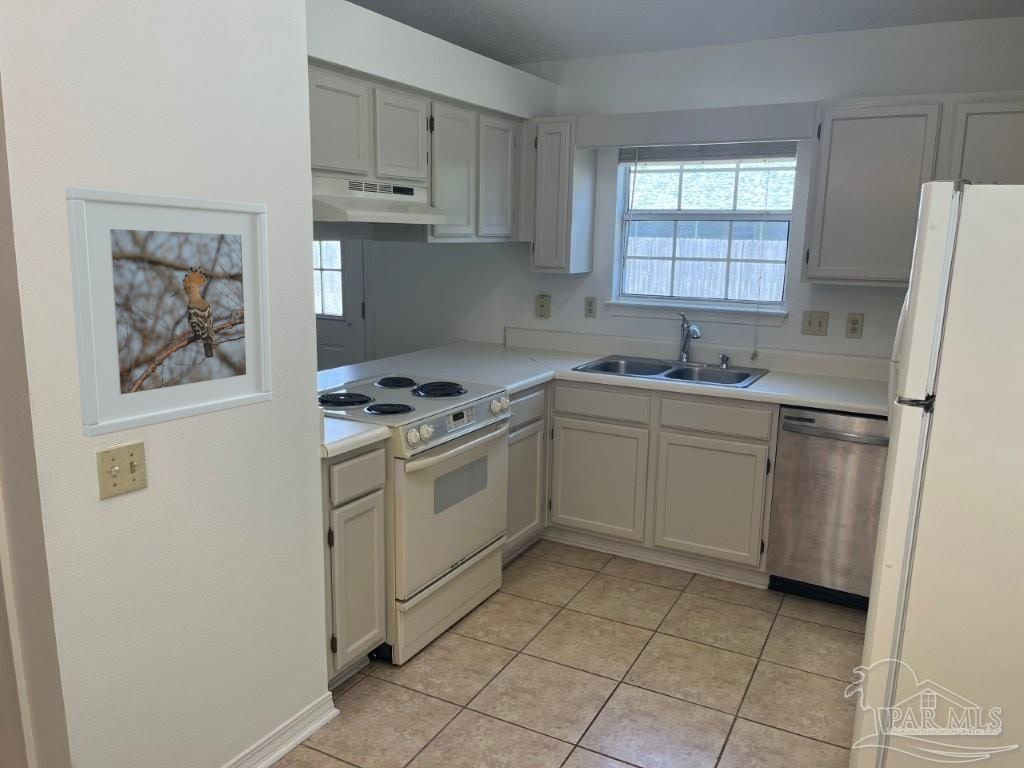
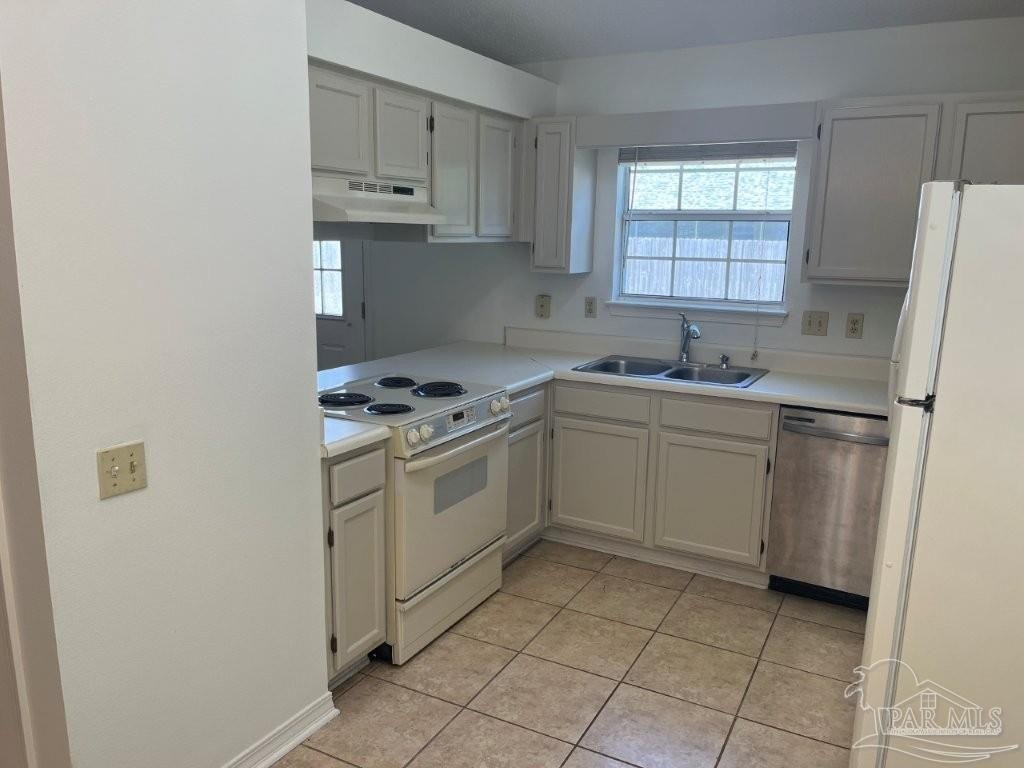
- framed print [65,185,273,438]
